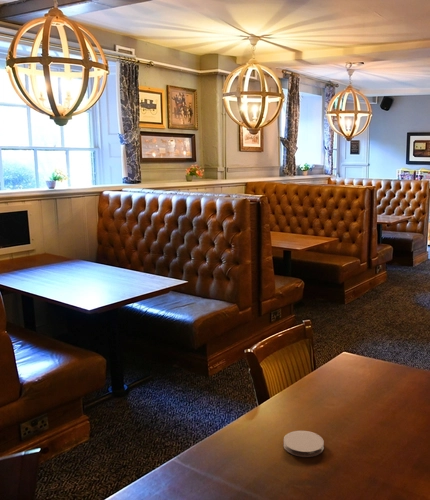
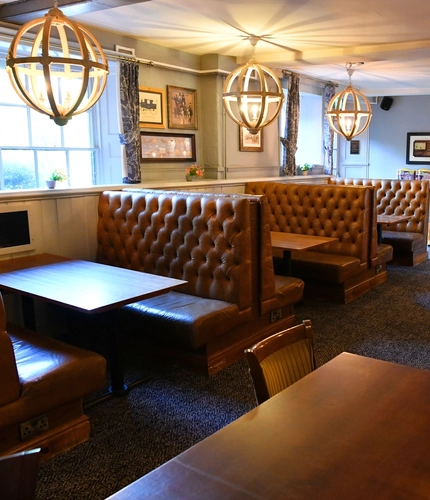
- coaster [283,430,325,458]
